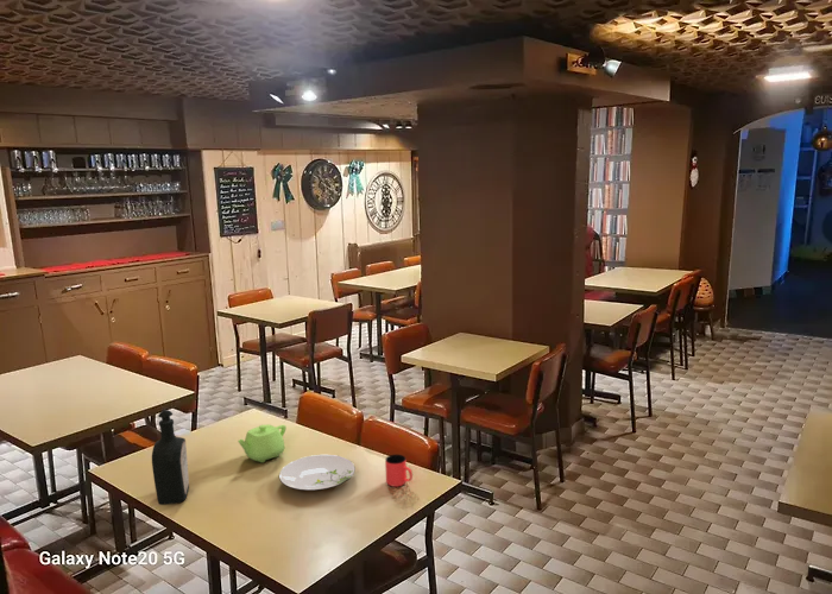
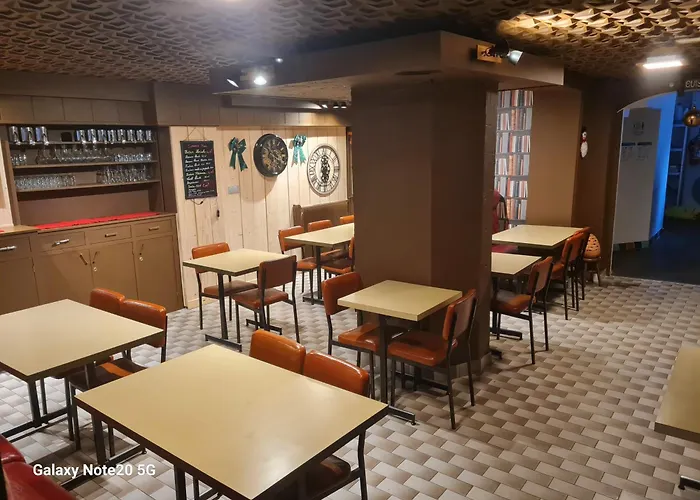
- cup [384,454,414,488]
- teapot [237,423,288,463]
- bottle [151,409,190,506]
- plate [278,454,357,492]
